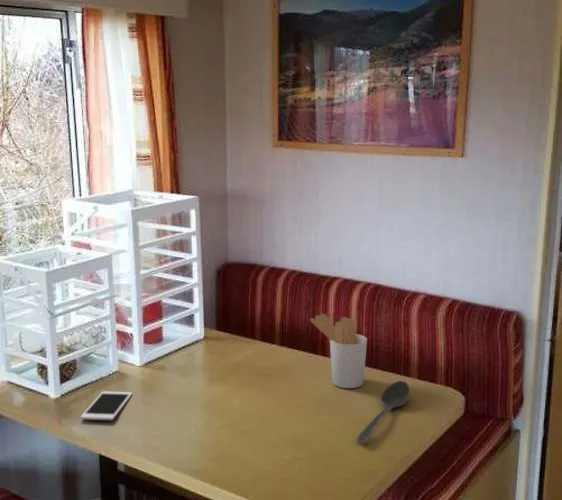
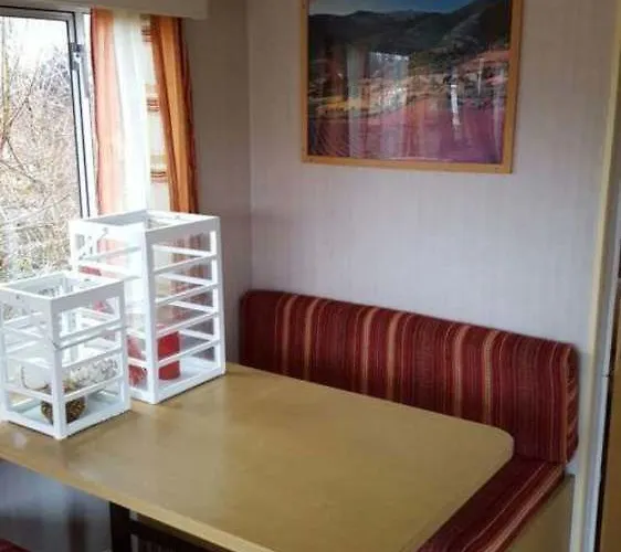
- stirrer [356,380,411,444]
- utensil holder [309,313,368,389]
- cell phone [80,391,133,421]
